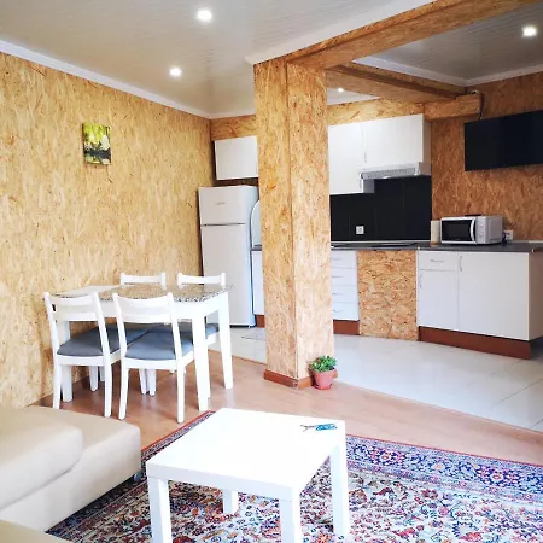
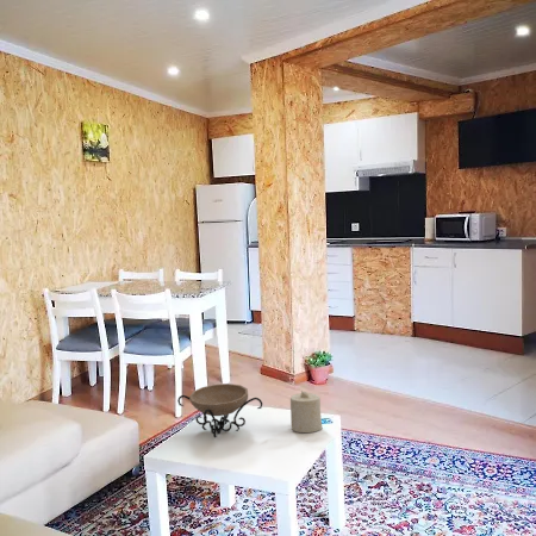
+ candle [289,389,323,434]
+ decorative bowl [176,382,263,438]
